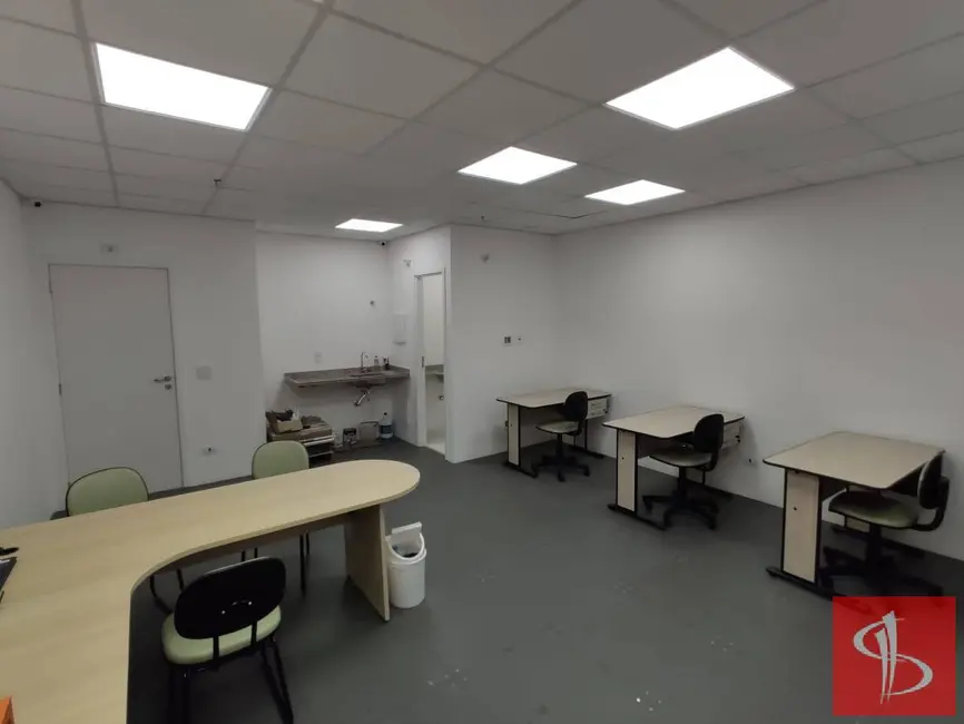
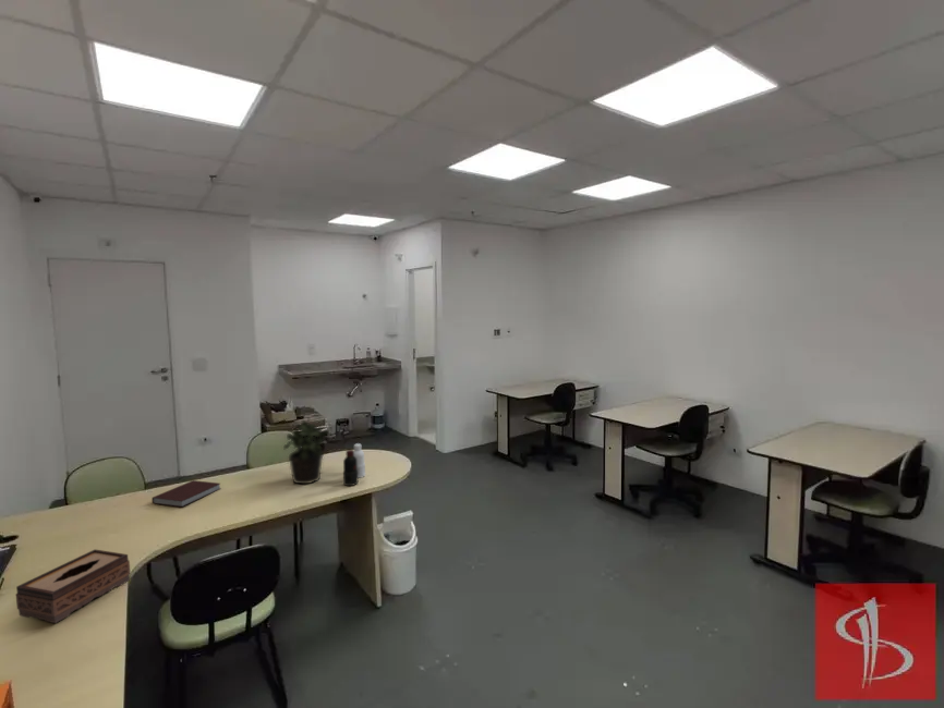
+ potted plant [282,416,330,485]
+ tissue box [14,548,132,624]
+ notebook [150,479,222,508]
+ bottle [342,442,366,487]
